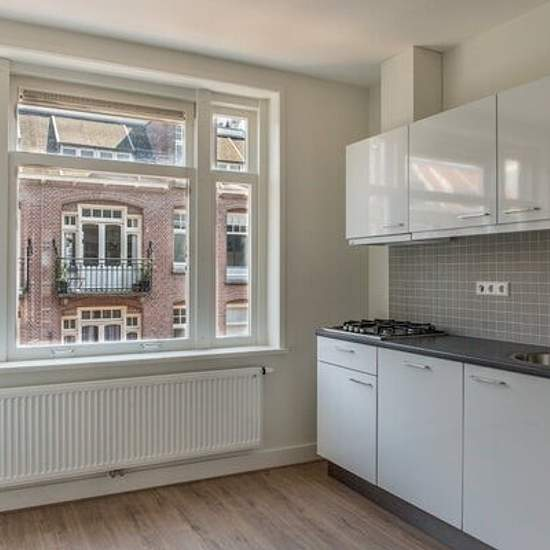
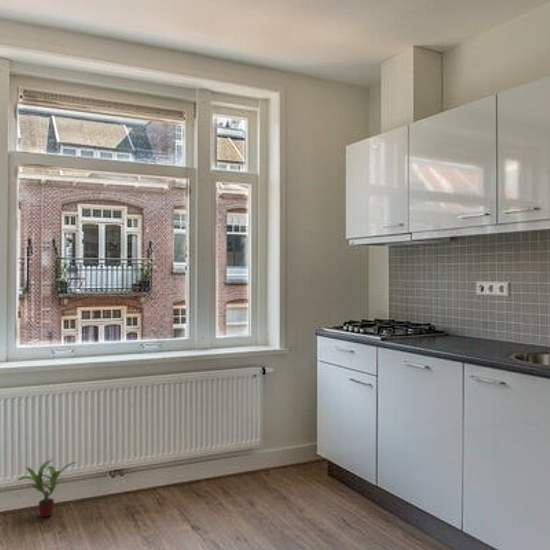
+ potted plant [16,458,77,518]
